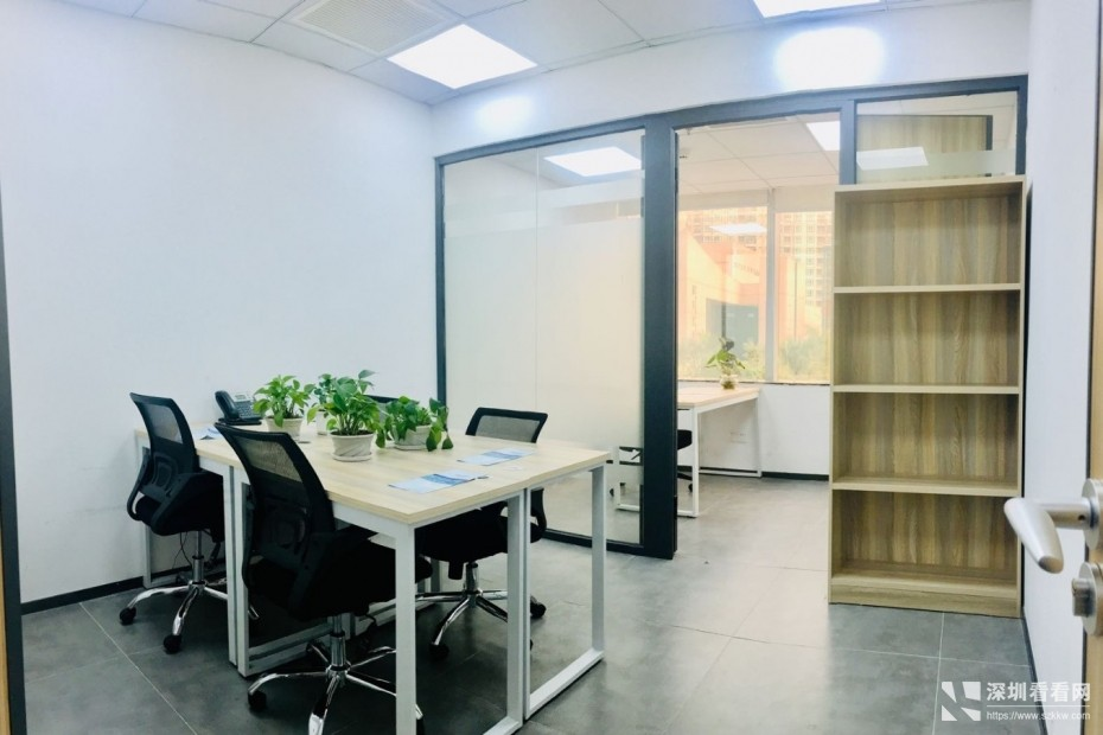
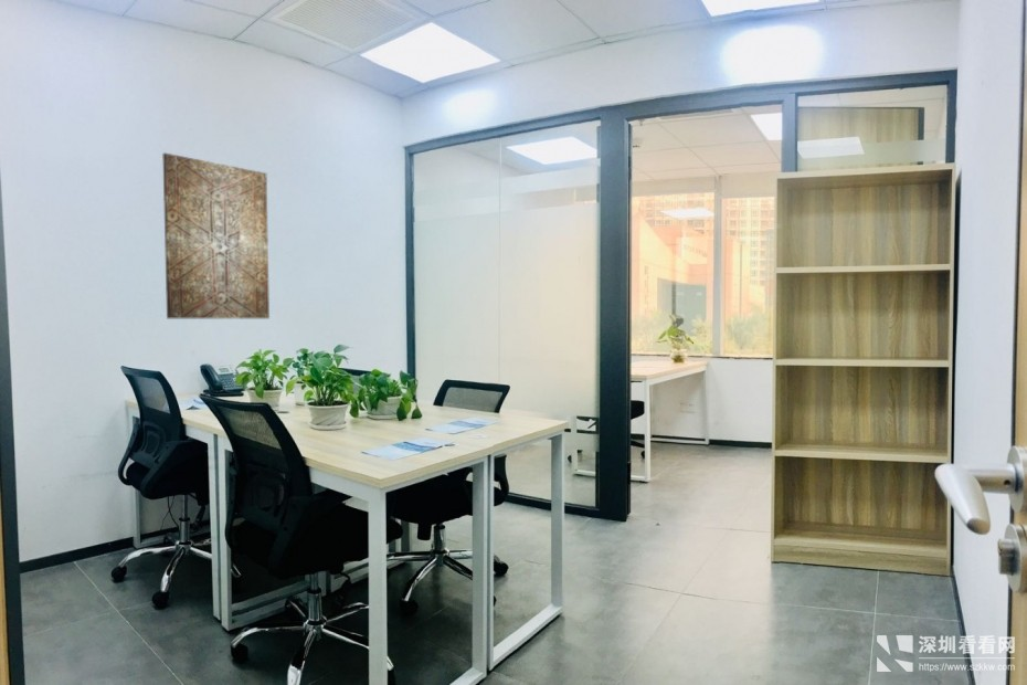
+ wall art [162,151,271,319]
